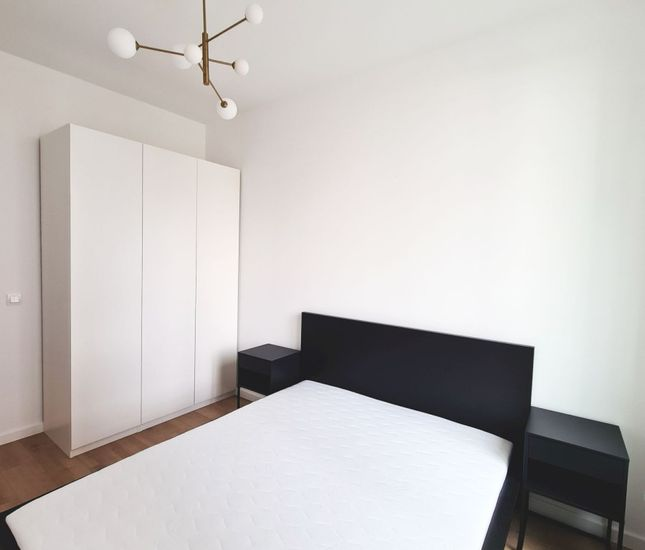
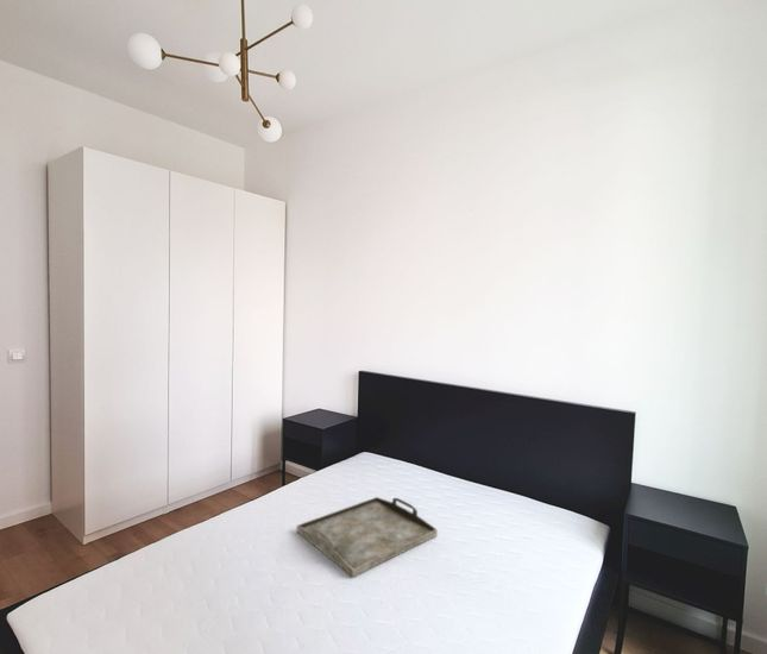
+ serving tray [296,496,439,578]
